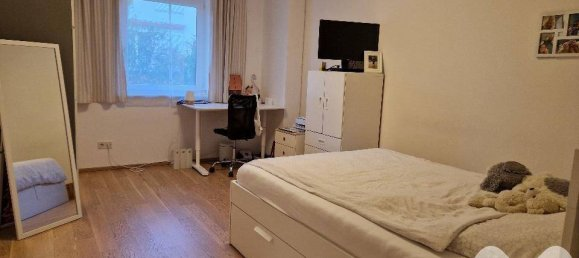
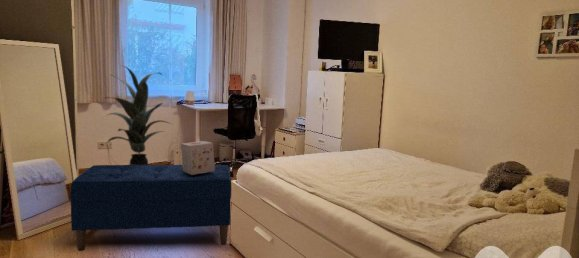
+ bench [69,164,232,252]
+ indoor plant [102,64,172,165]
+ decorative box [180,140,215,175]
